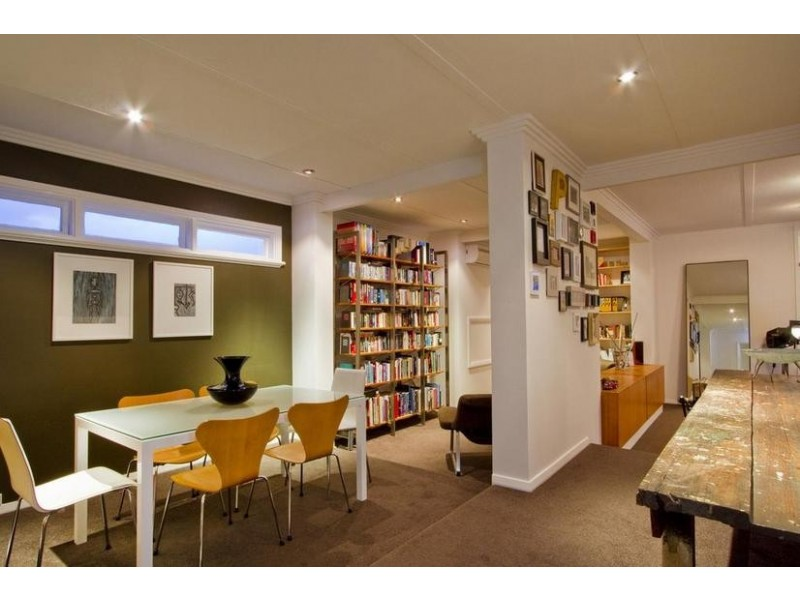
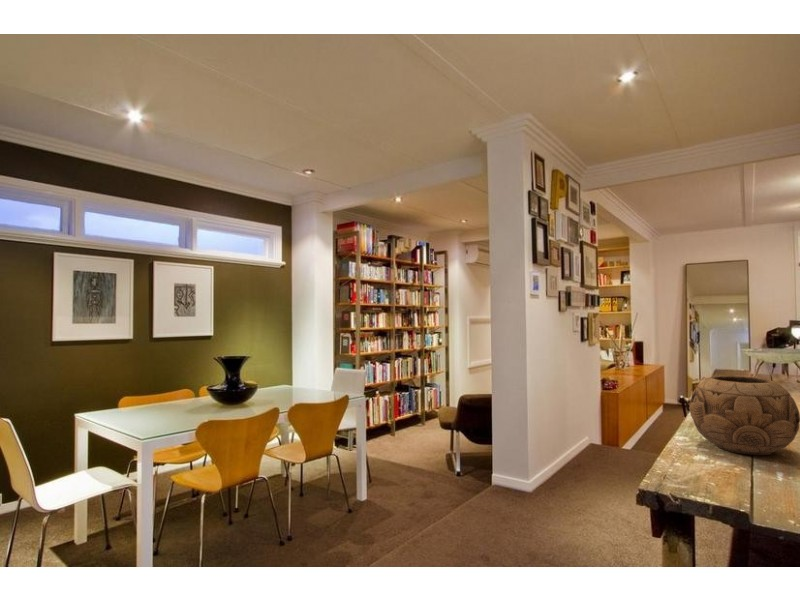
+ decorative bowl [689,375,800,456]
